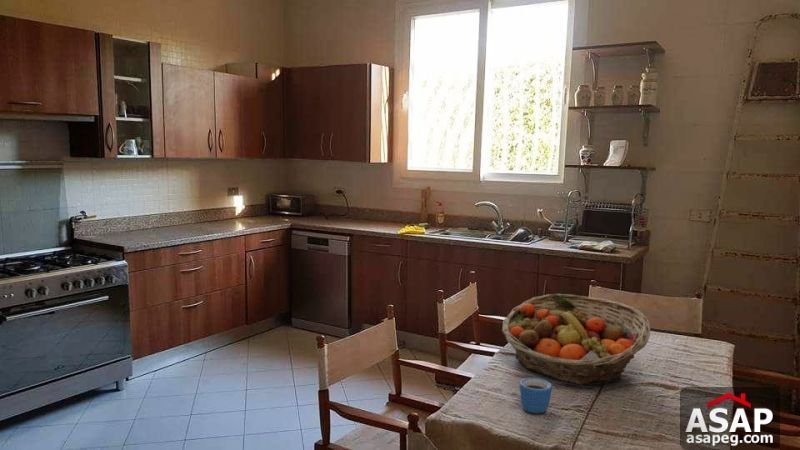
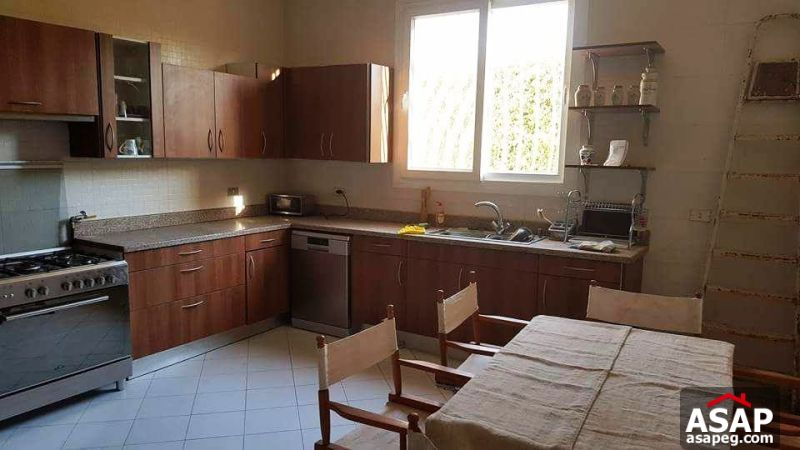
- mug [519,377,553,414]
- fruit basket [501,293,652,386]
